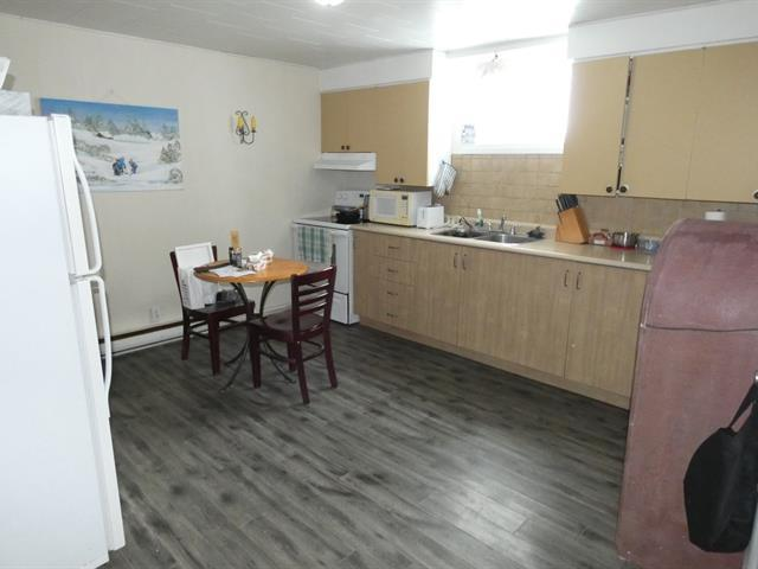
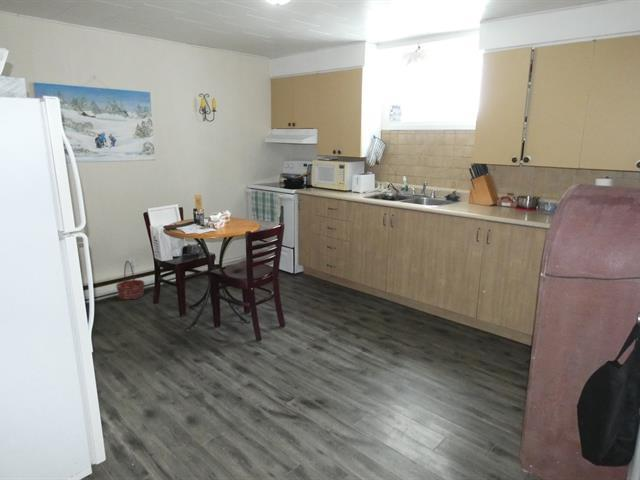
+ basket [115,260,146,300]
